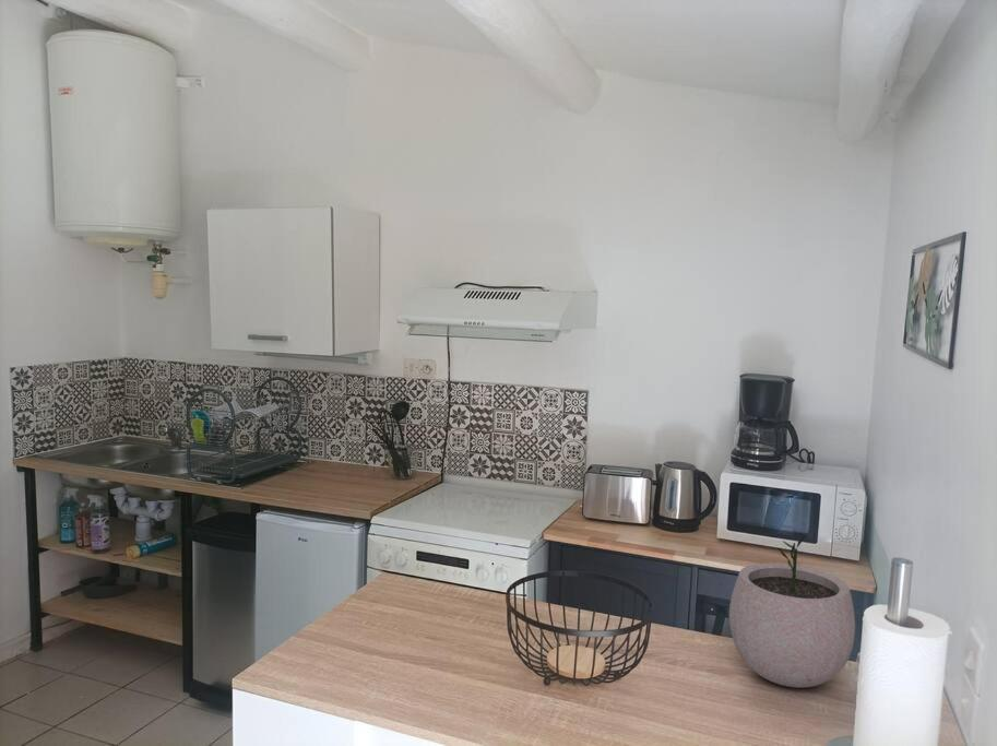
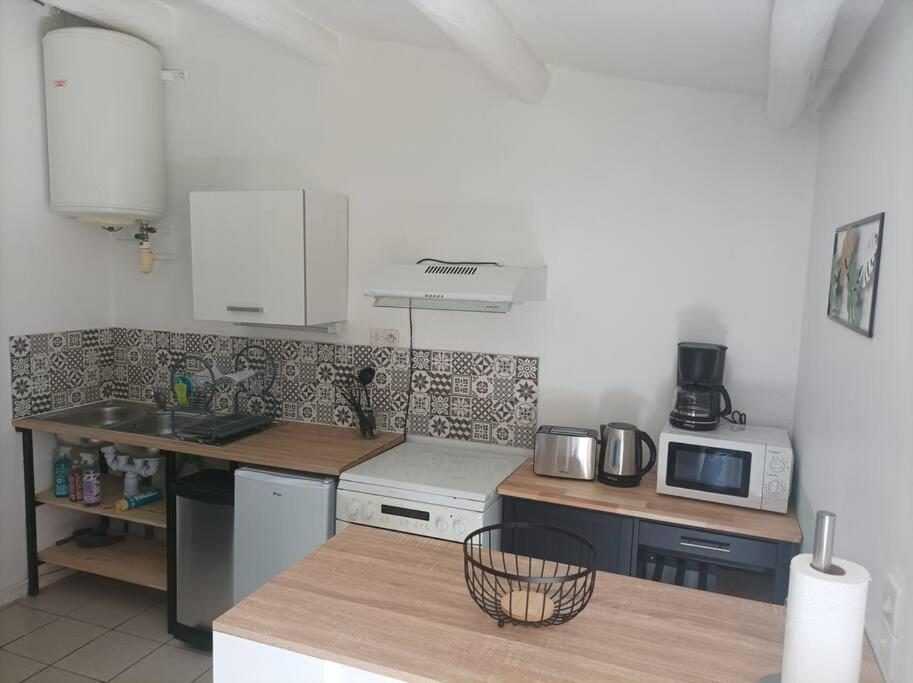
- plant pot [728,535,856,689]
